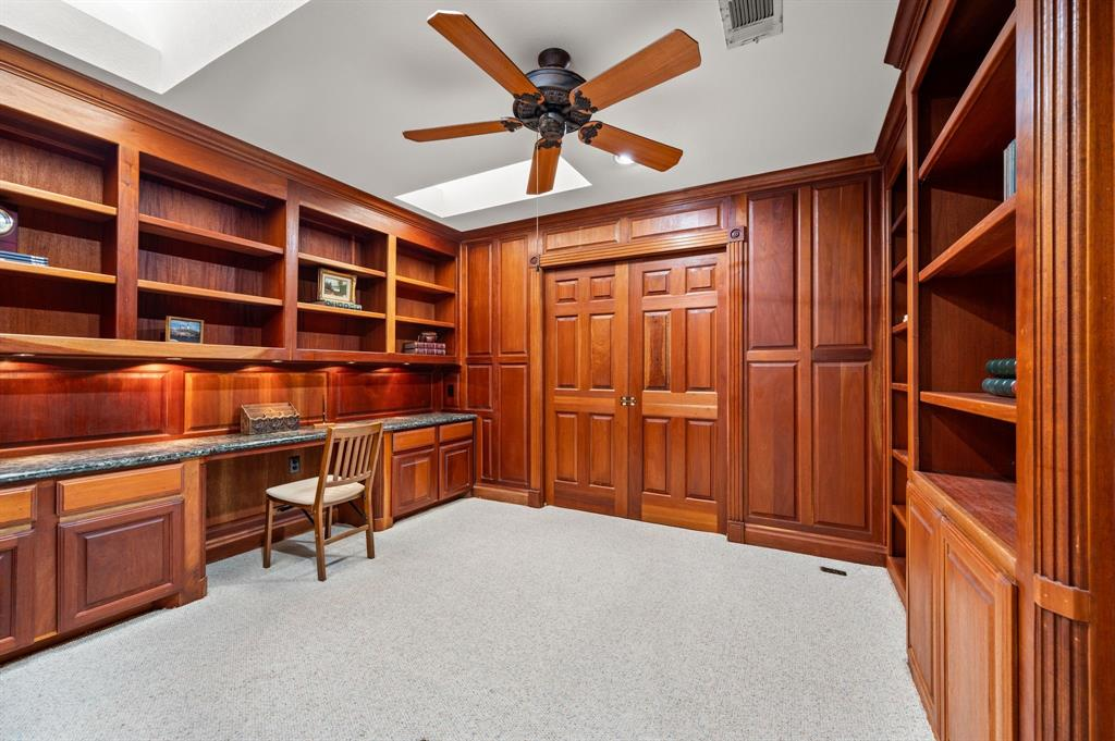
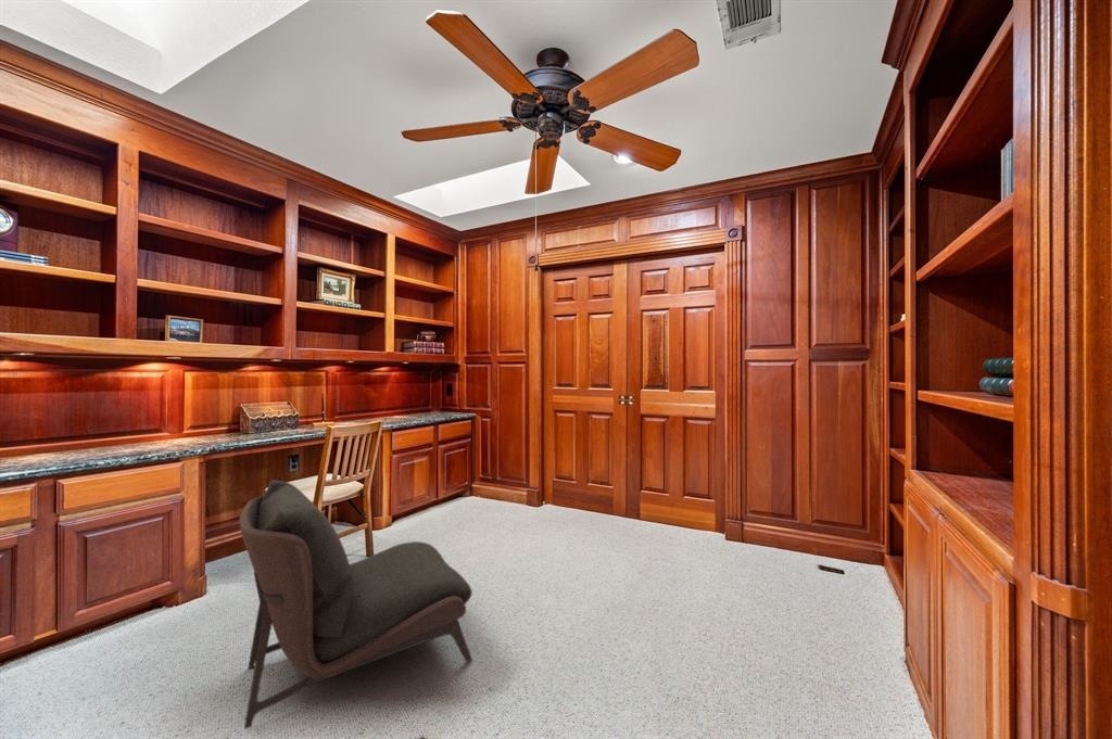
+ armless chair [238,479,473,729]
